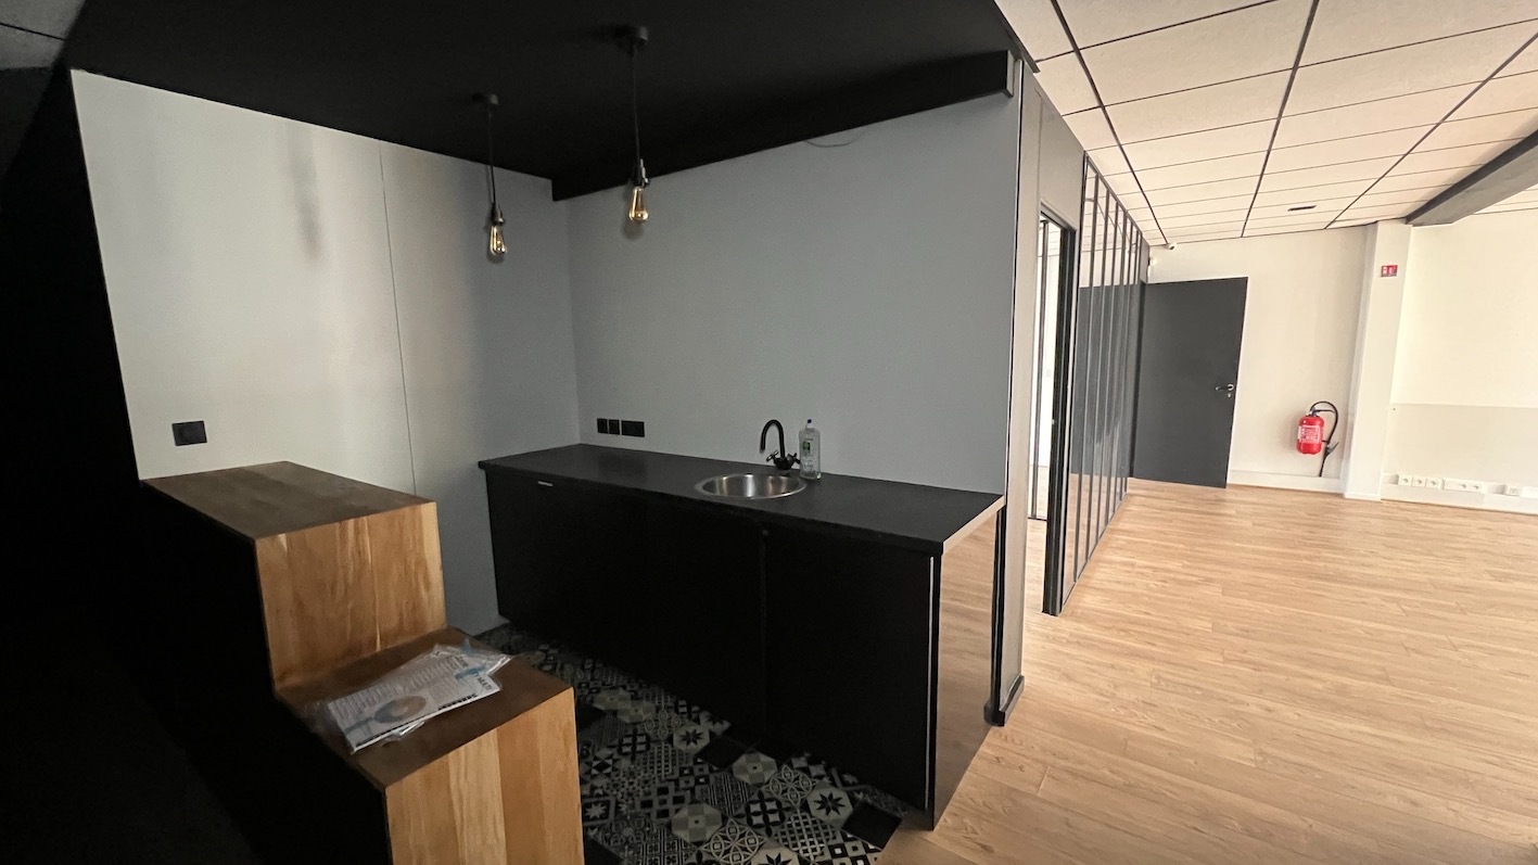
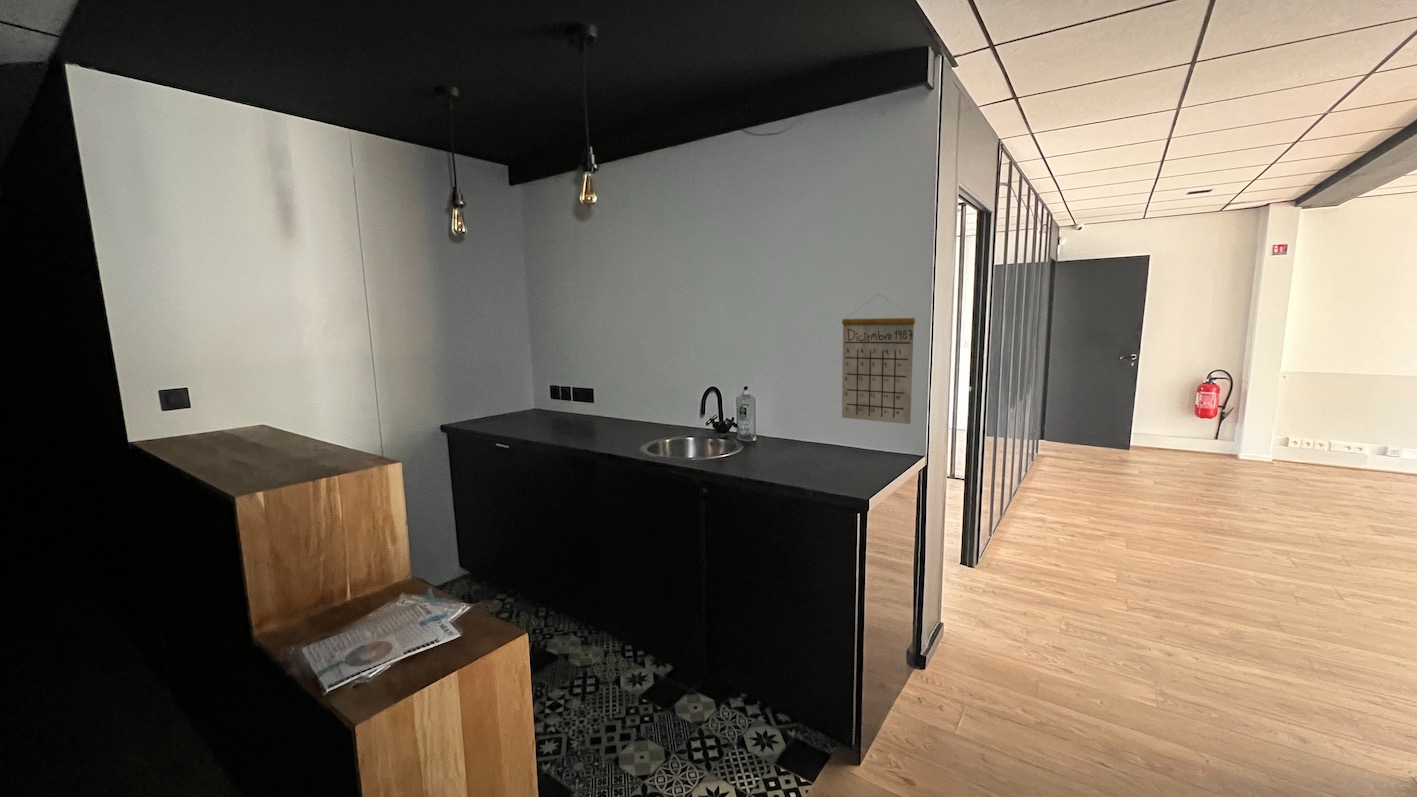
+ calendar [841,293,917,425]
